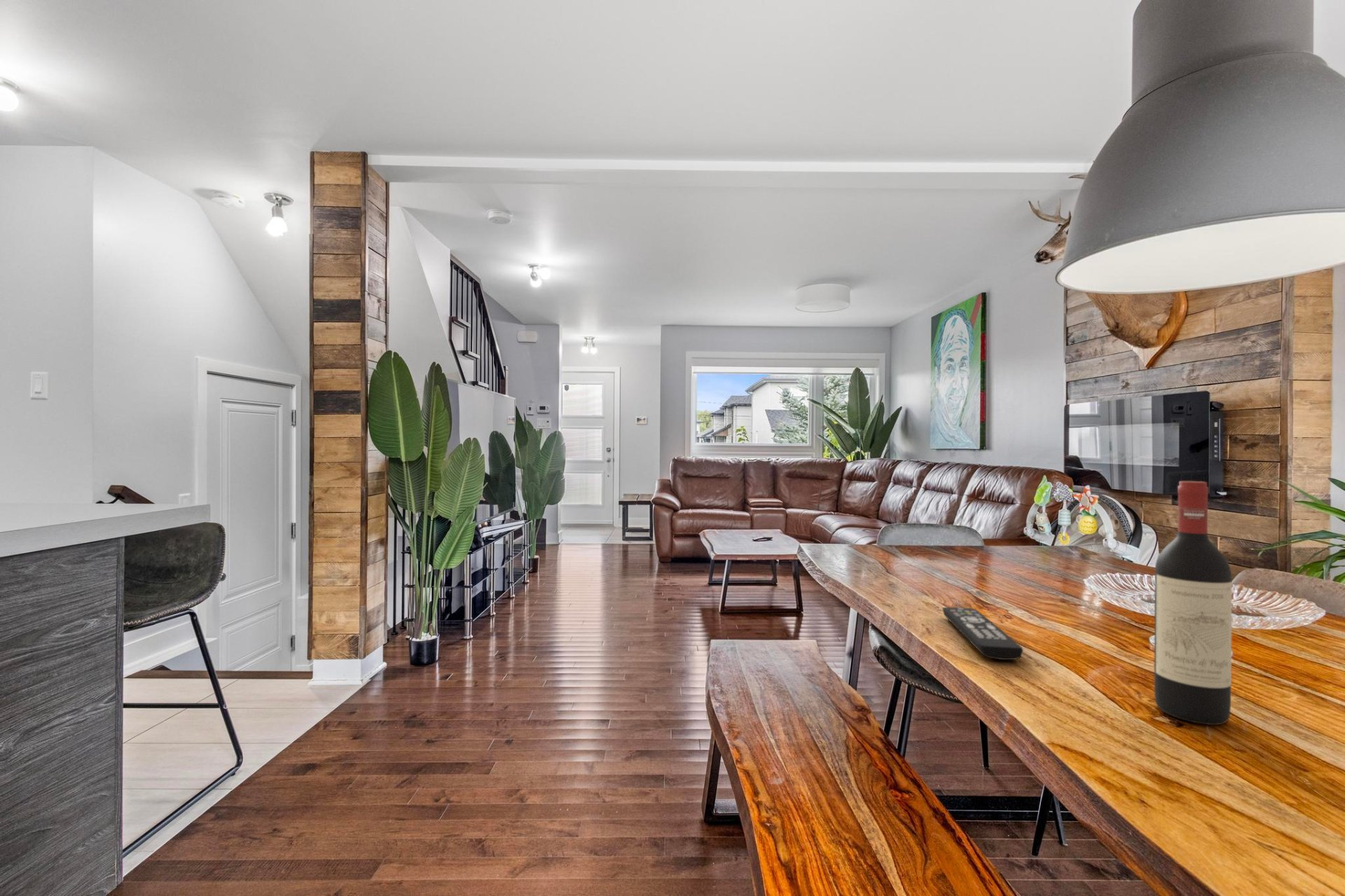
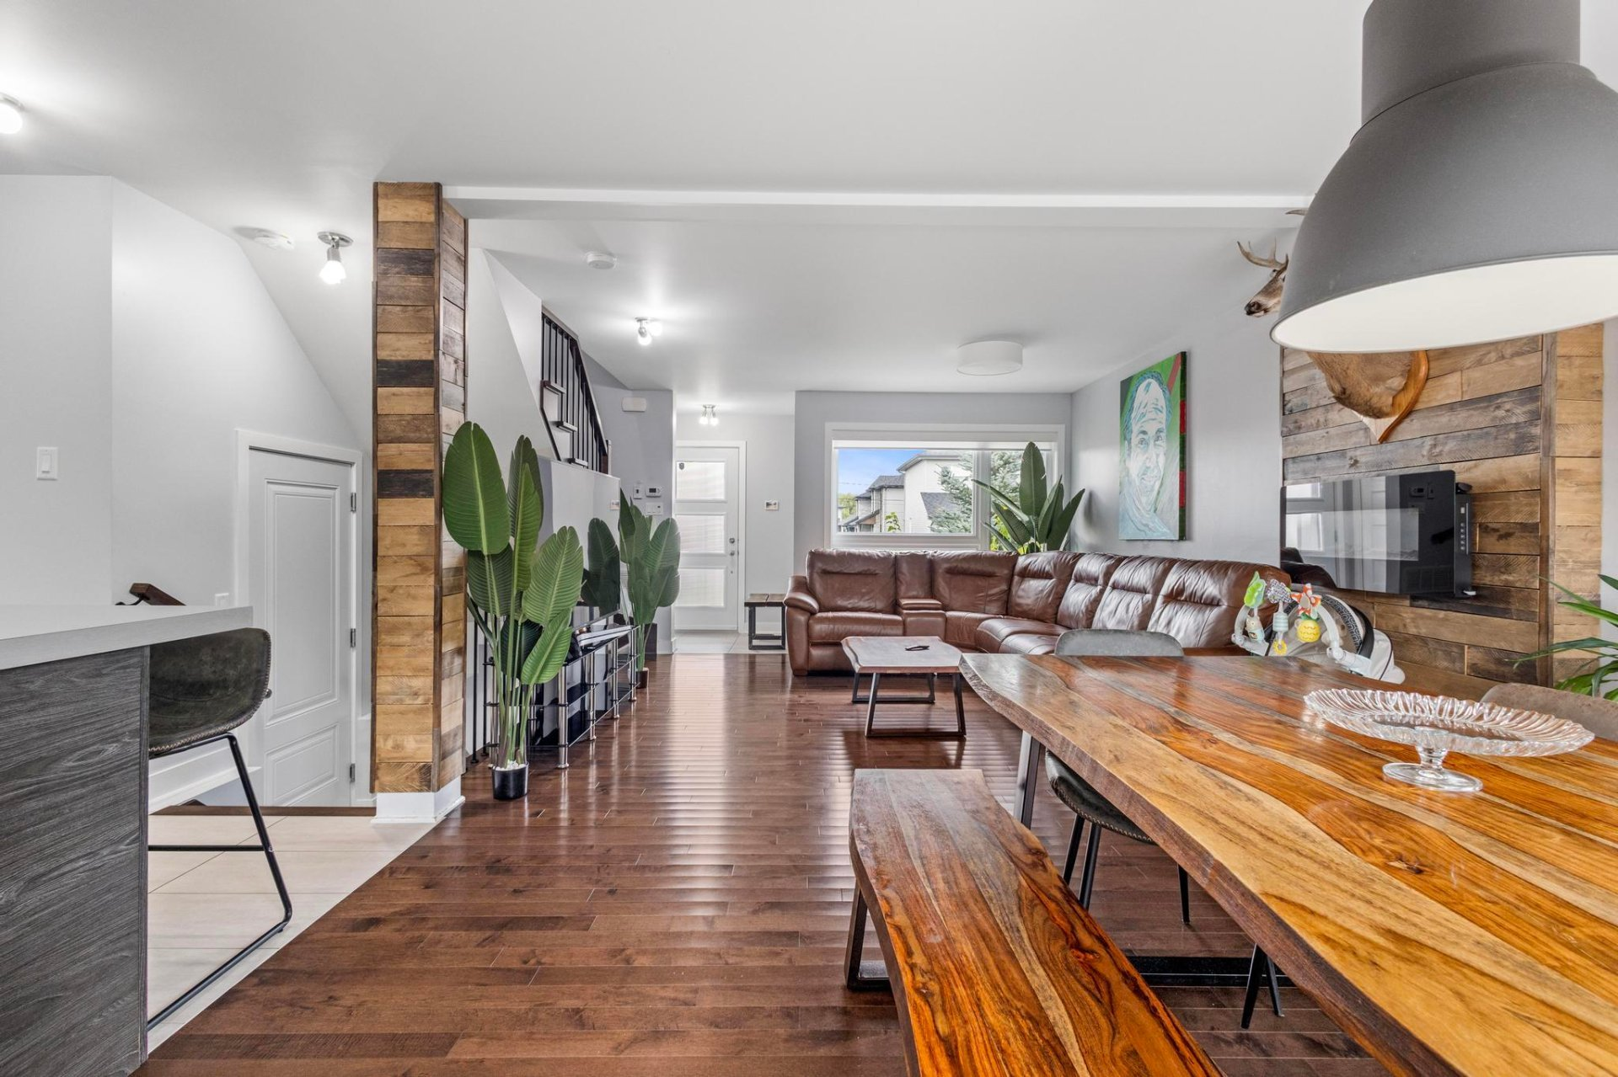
- wine bottle [1154,481,1233,726]
- remote control [942,607,1023,661]
